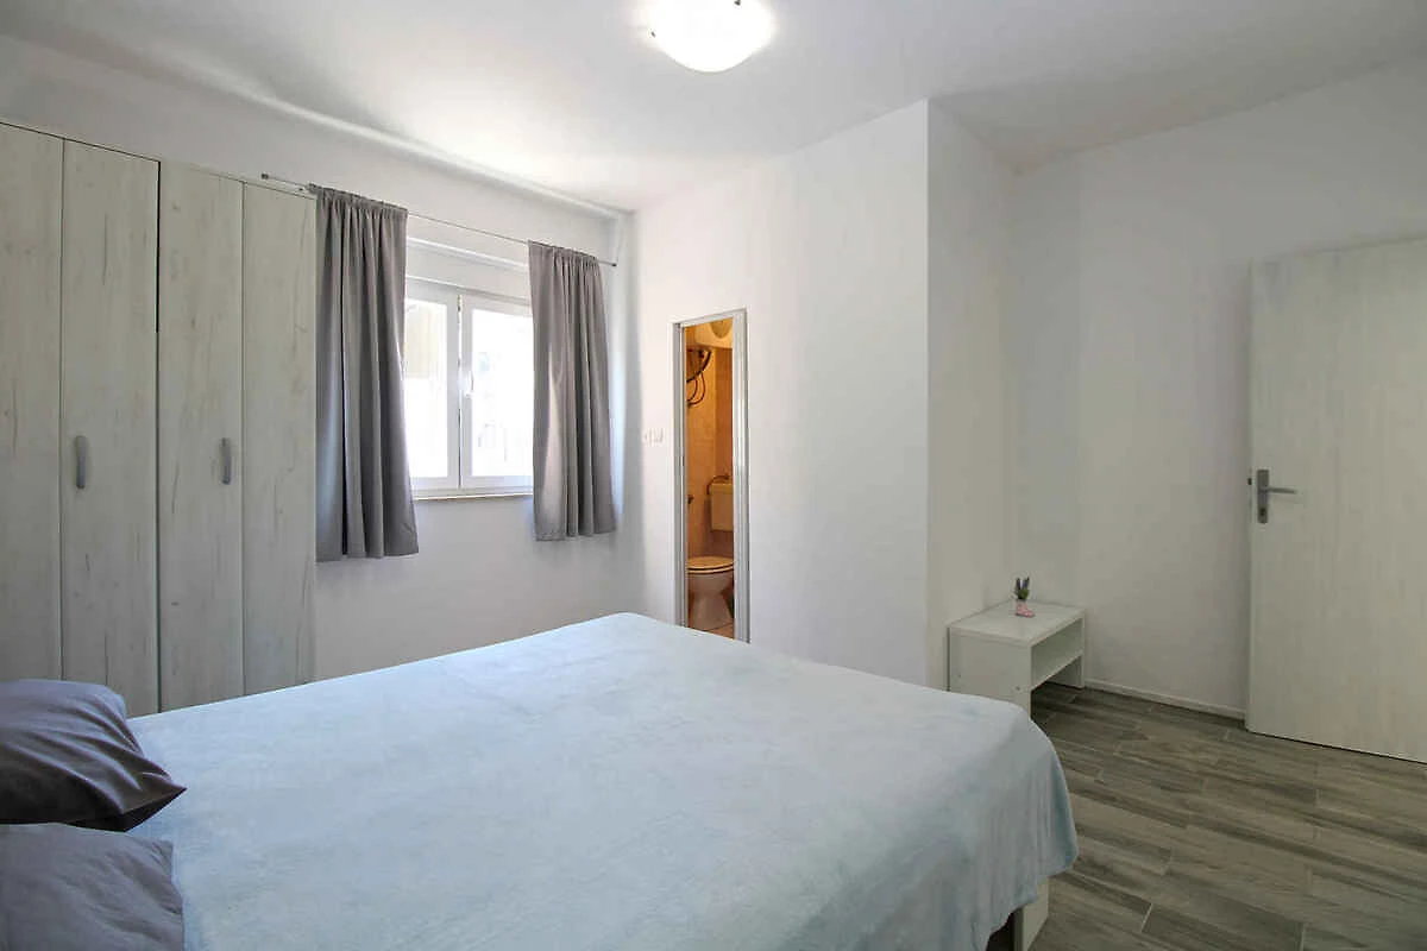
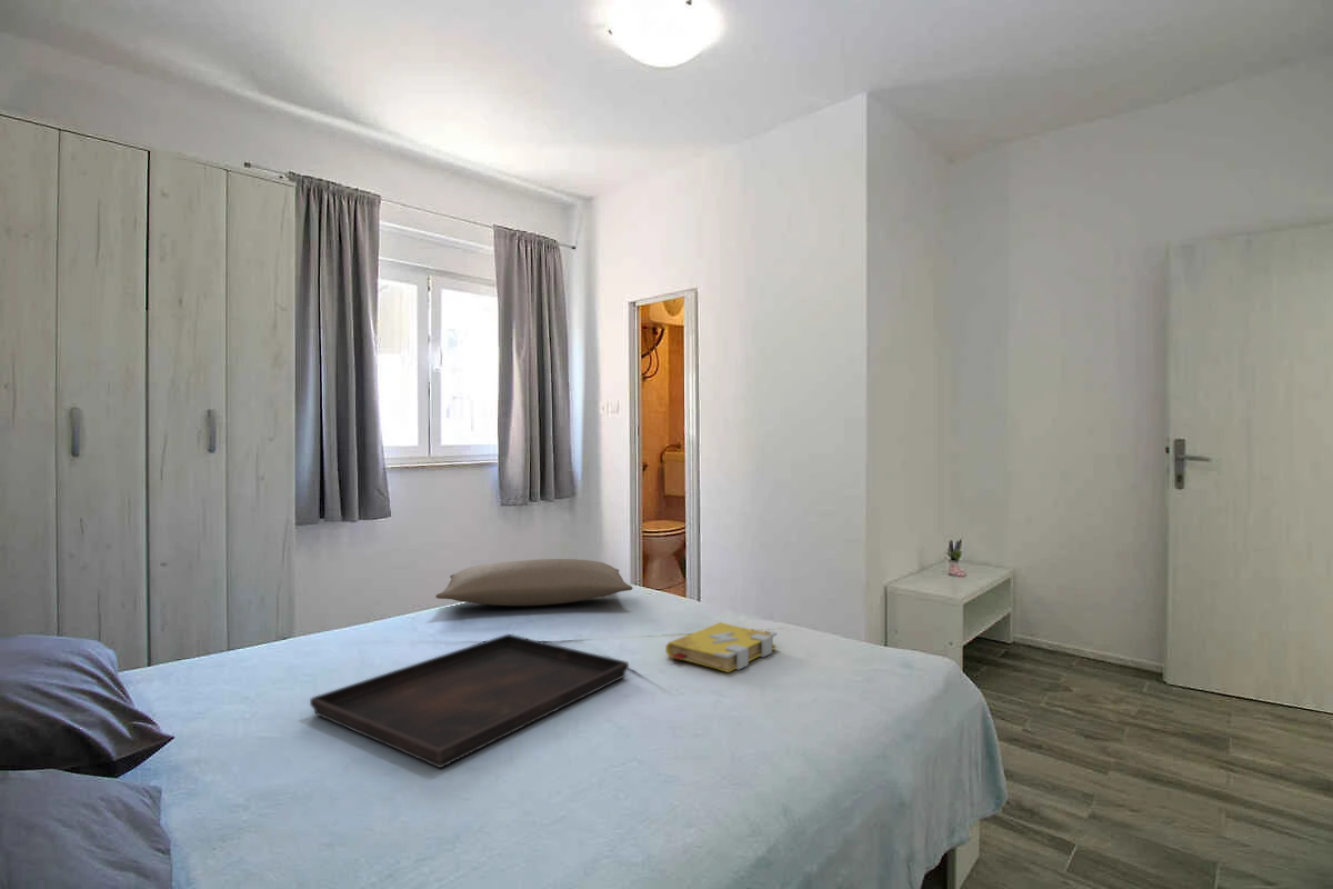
+ pillow [434,558,633,607]
+ spell book [664,621,778,673]
+ serving tray [309,633,630,769]
